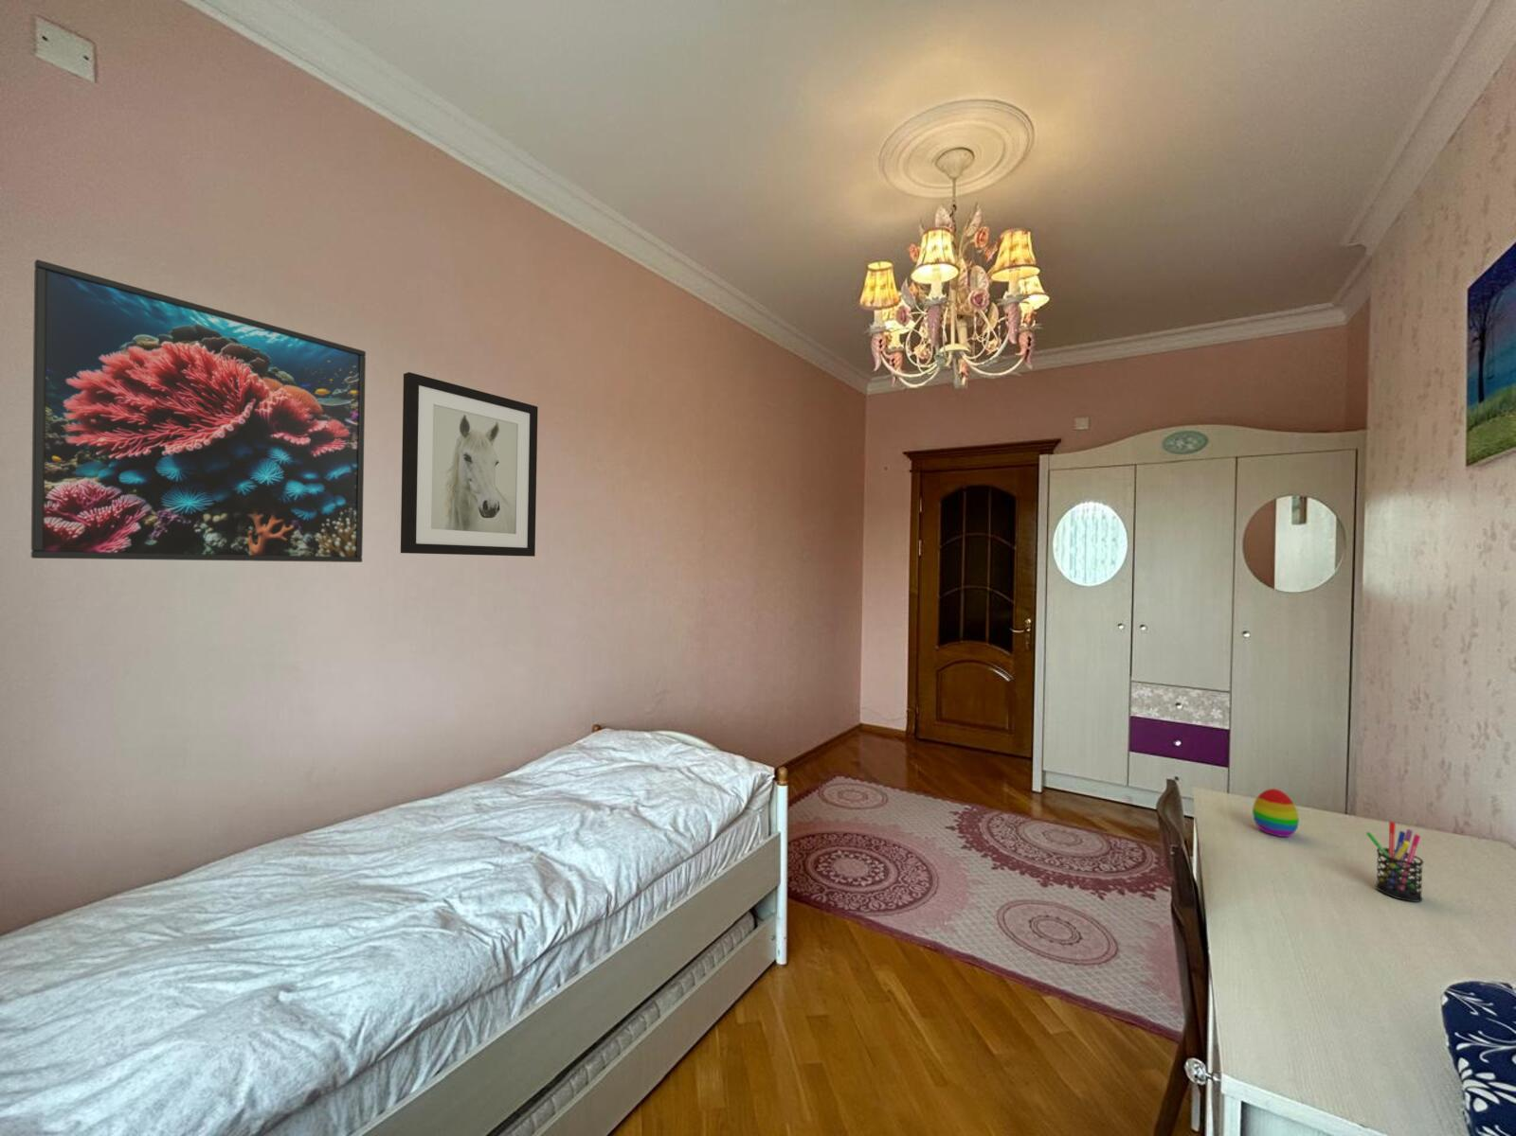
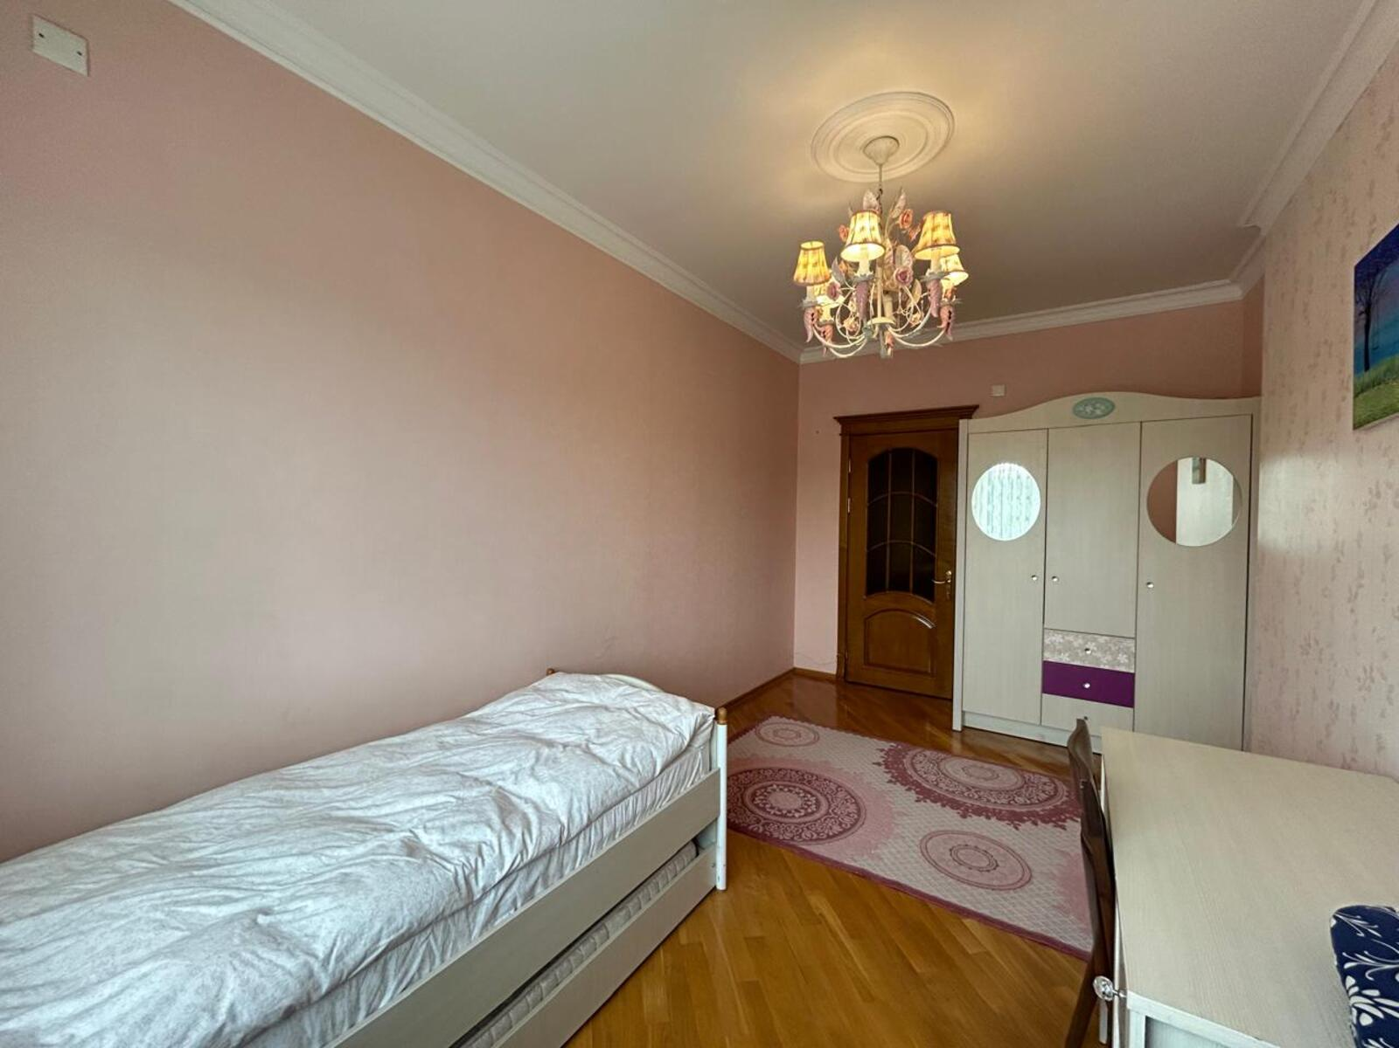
- wall art [400,371,540,557]
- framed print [30,259,366,563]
- pen holder [1366,820,1425,903]
- decorative egg [1252,788,1300,838]
